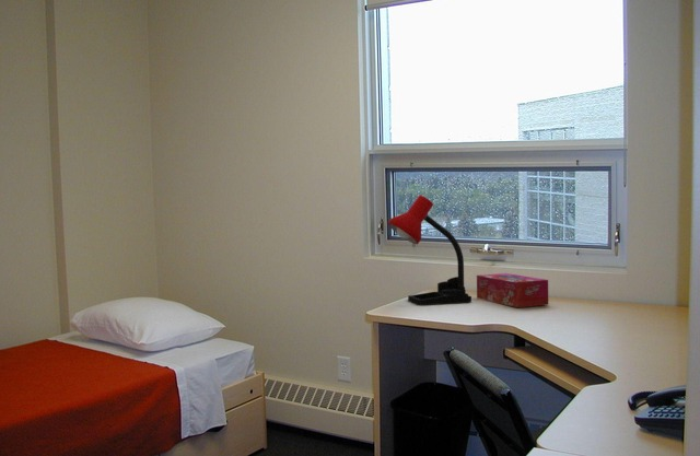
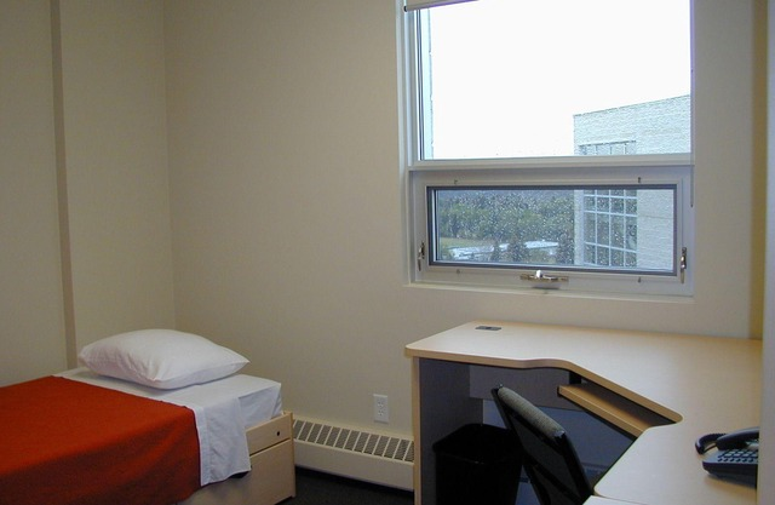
- tissue box [476,272,549,308]
- desk lamp [387,195,472,306]
